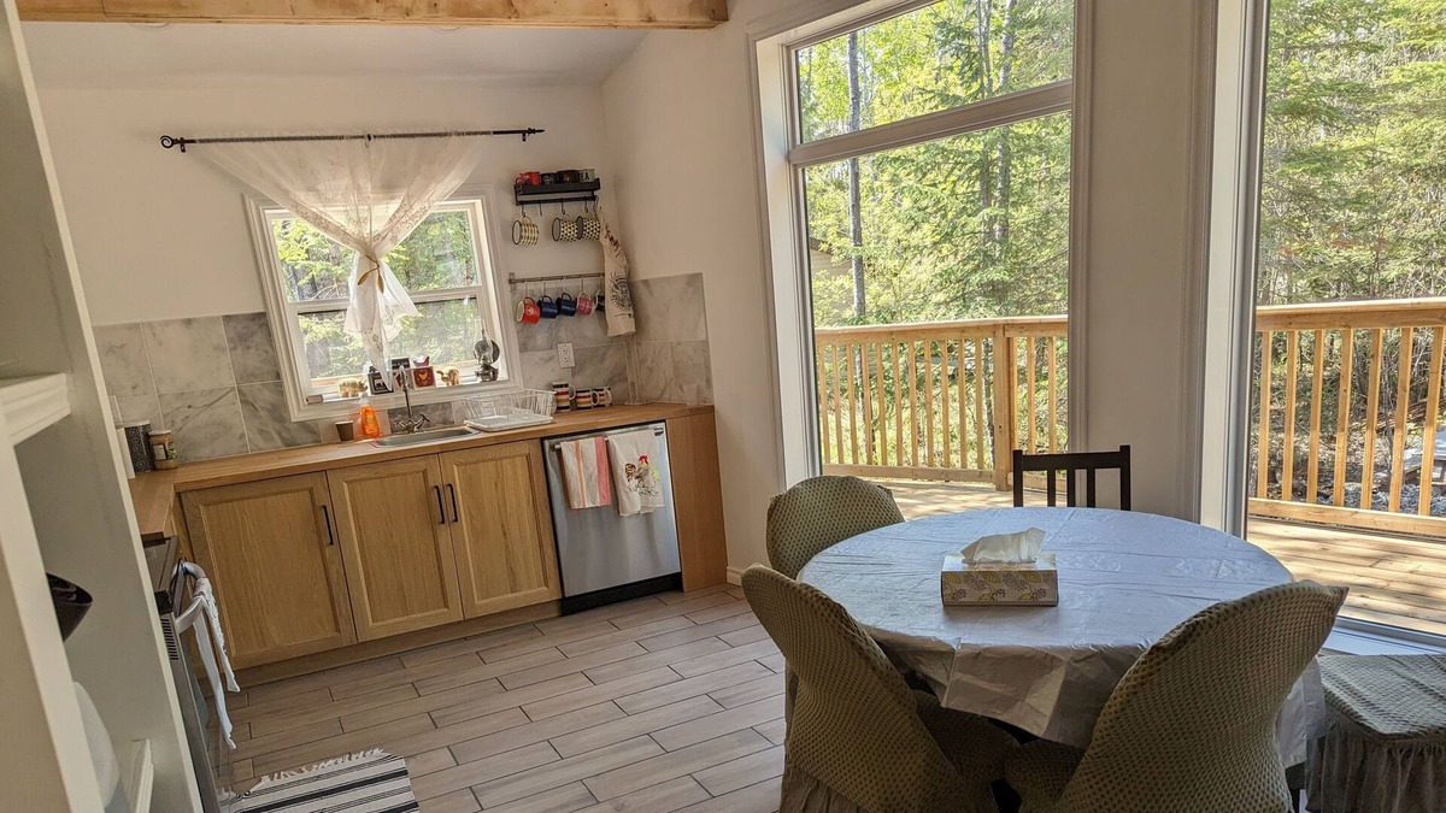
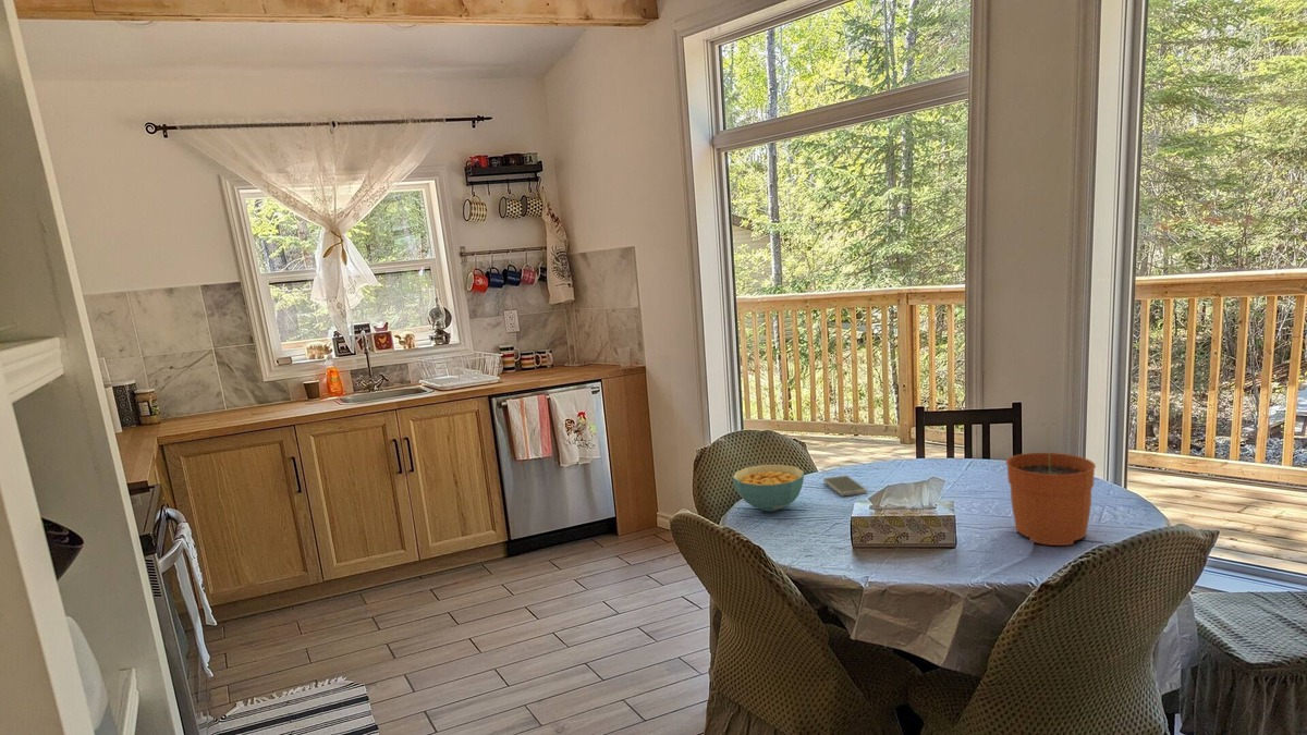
+ smartphone [822,475,868,498]
+ plant pot [1005,421,1097,547]
+ cereal bowl [732,464,805,513]
